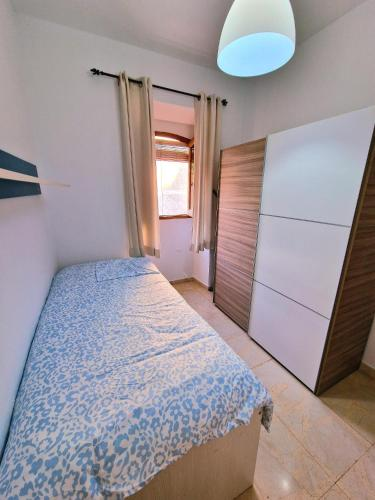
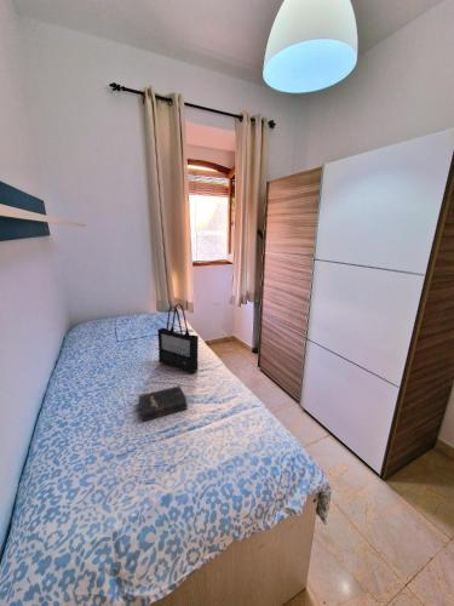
+ hardback book [137,384,189,422]
+ tote bag [156,303,200,375]
